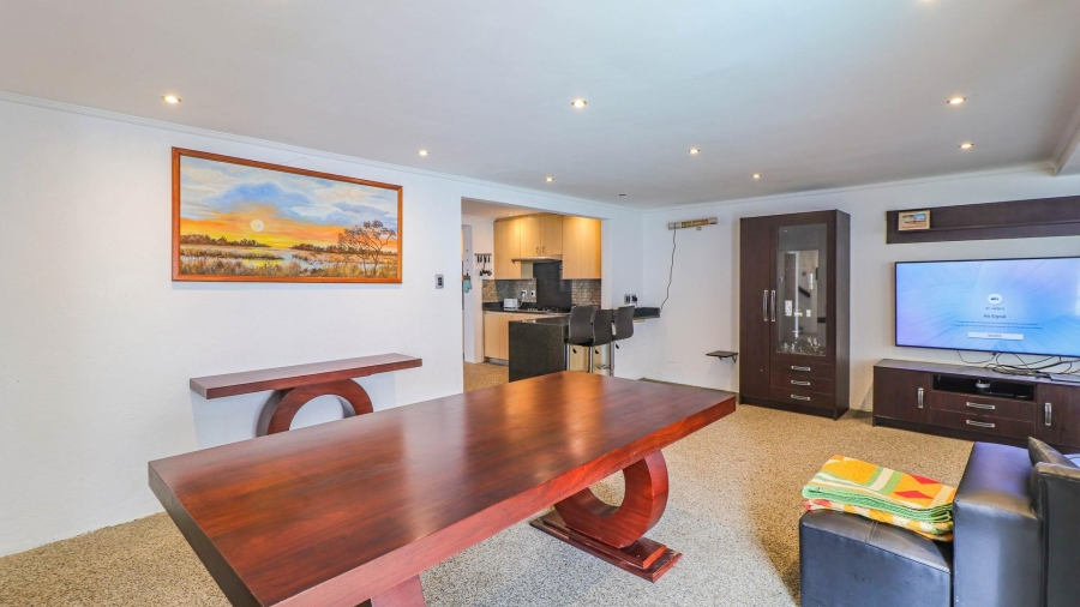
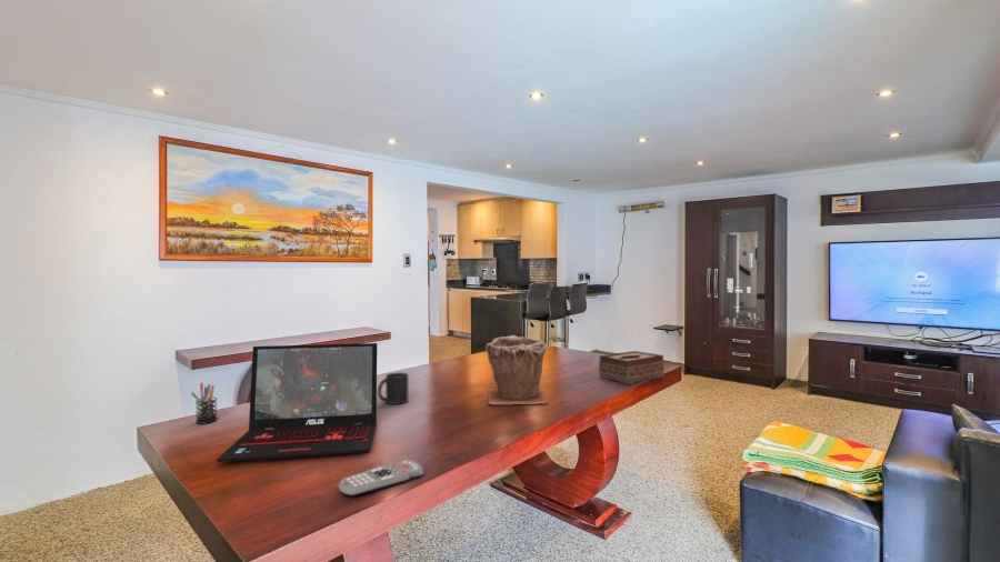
+ tissue box [598,350,666,385]
+ plant pot [484,334,548,405]
+ laptop [216,342,378,463]
+ remote control [338,459,426,498]
+ pen holder [190,382,219,425]
+ mug [377,371,409,405]
